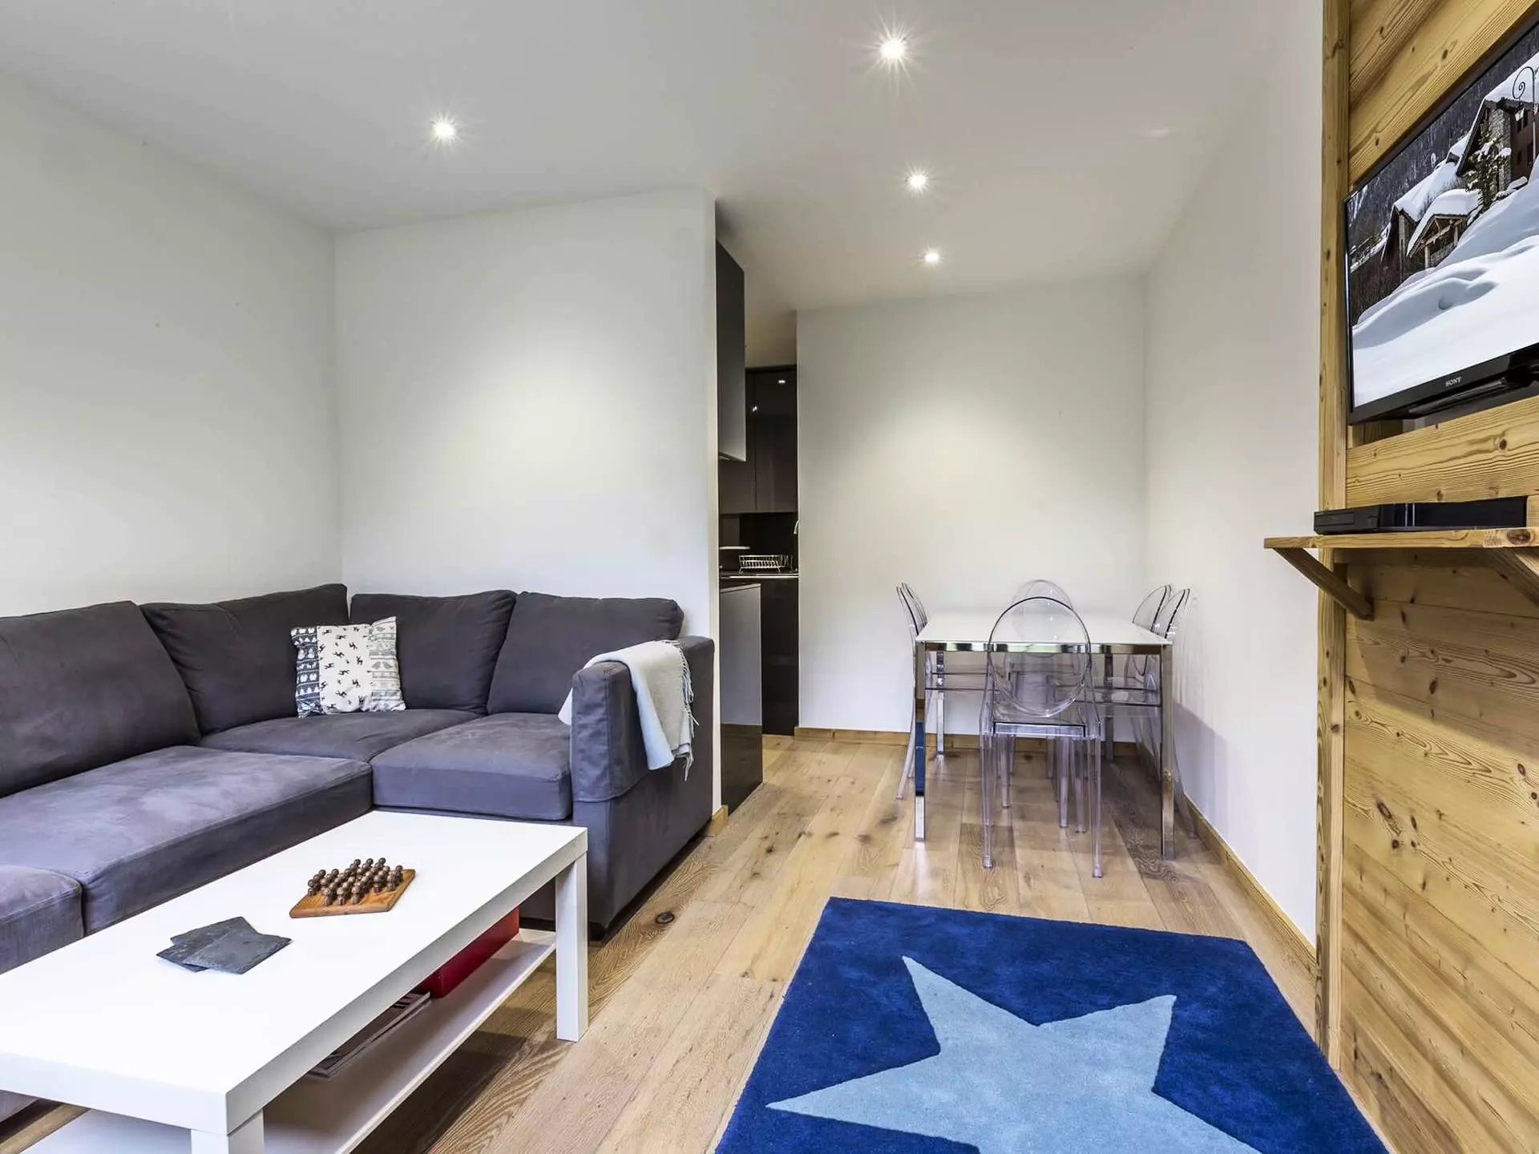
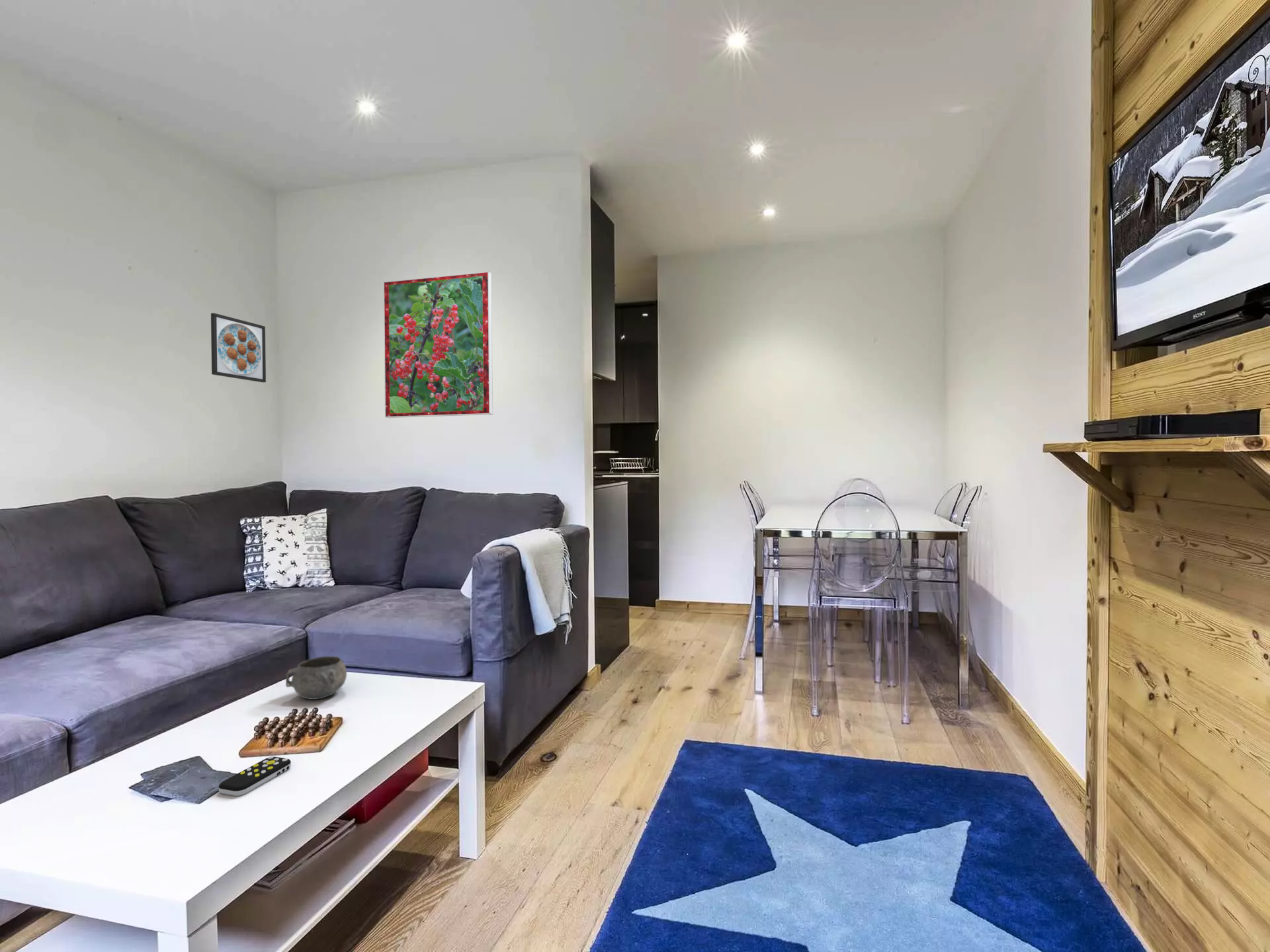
+ decorative bowl [285,656,347,700]
+ remote control [218,756,292,797]
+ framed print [383,270,493,418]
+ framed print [210,312,267,383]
